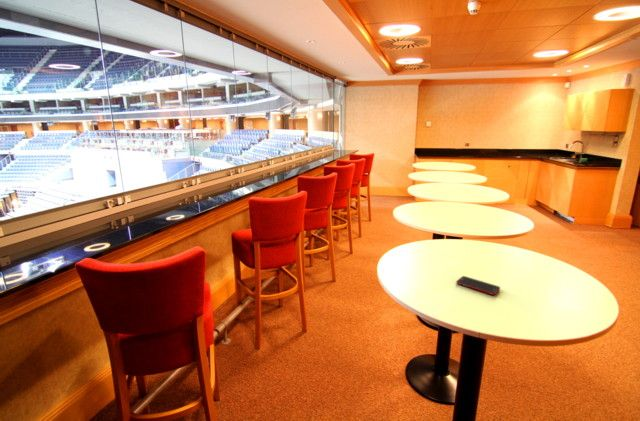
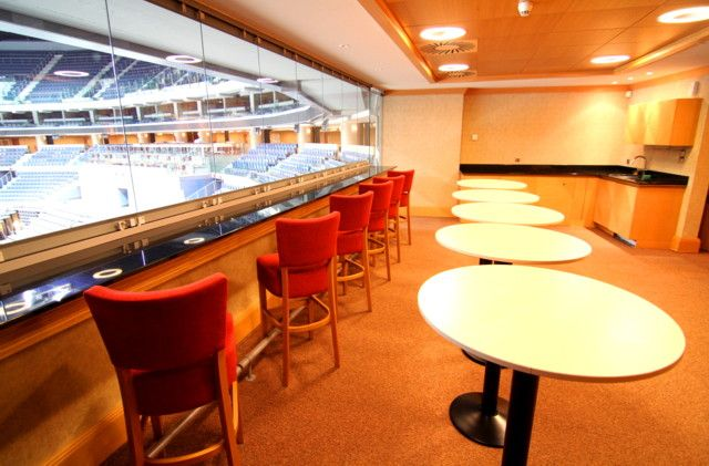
- cell phone [455,275,501,296]
